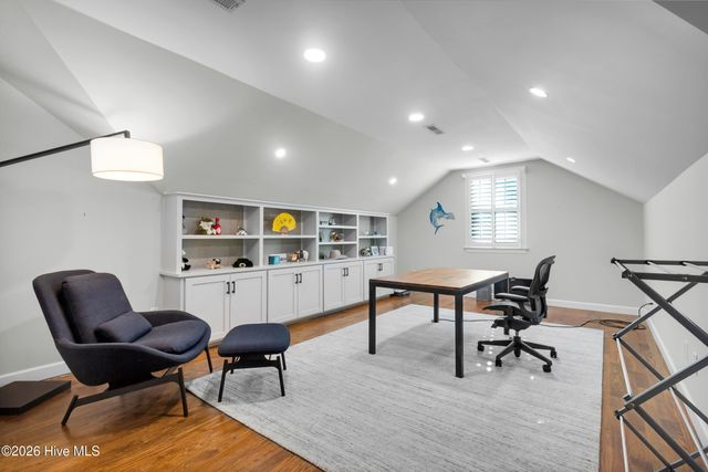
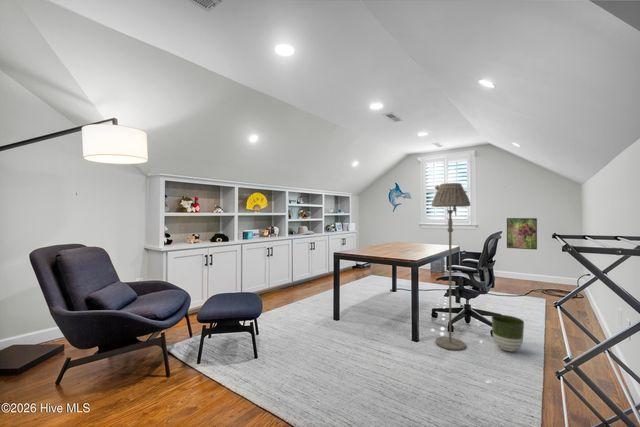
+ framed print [506,217,538,250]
+ floor lamp [430,182,471,351]
+ planter [491,314,525,352]
